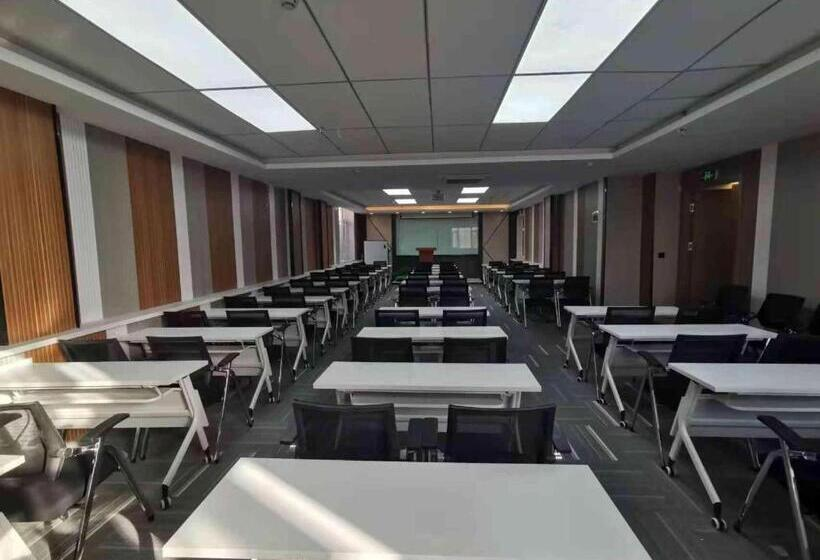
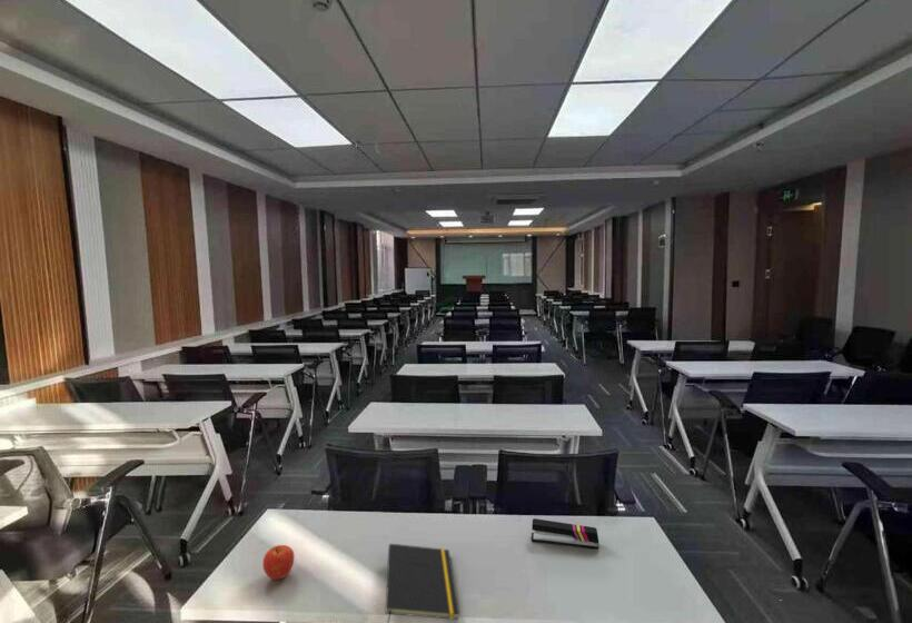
+ stapler [531,517,599,550]
+ fruit [261,544,295,581]
+ notepad [385,543,460,623]
